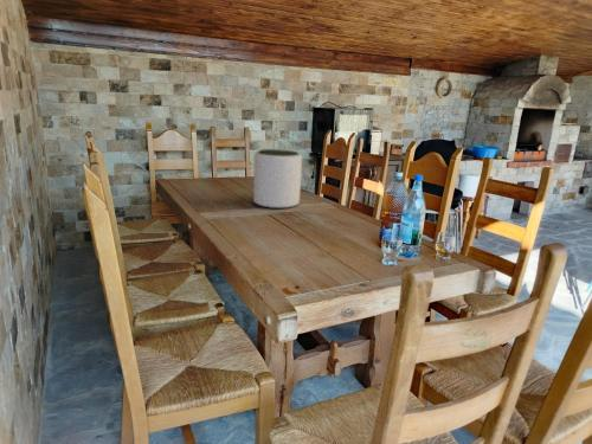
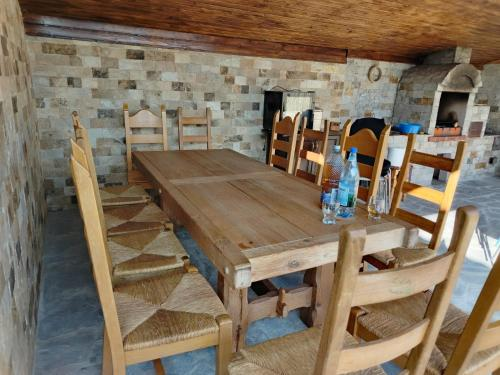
- plant pot [252,148,303,210]
